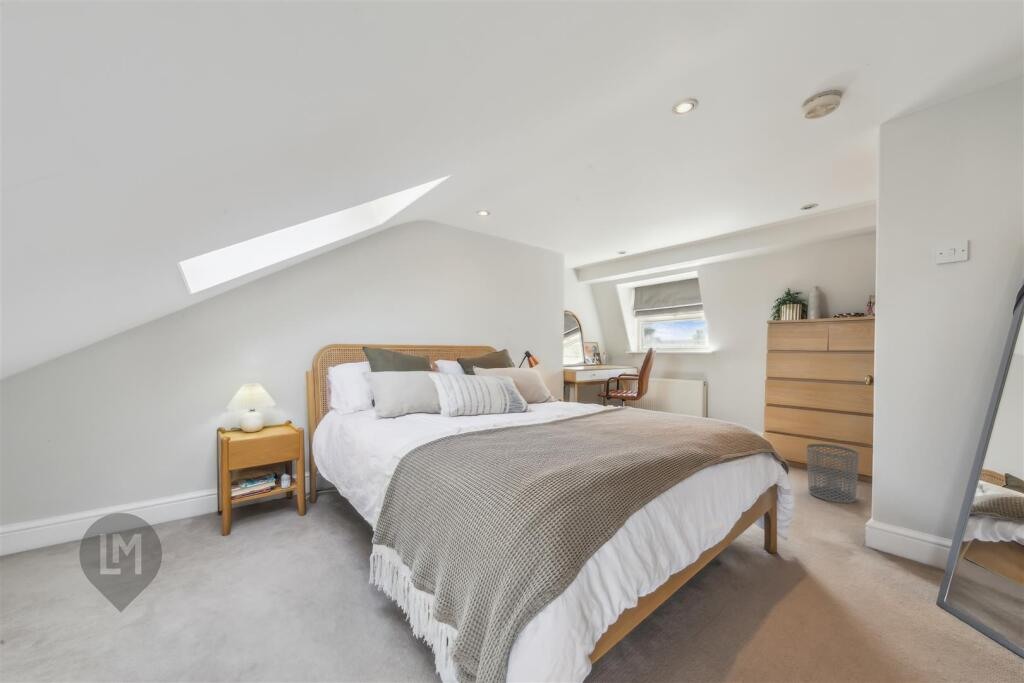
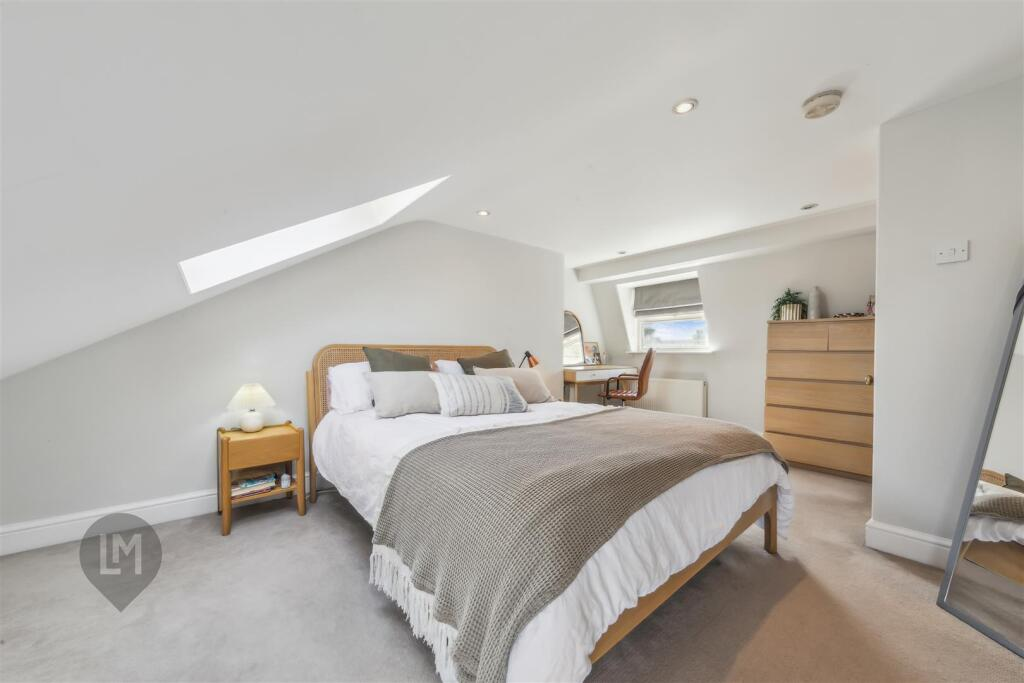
- waste bin [806,443,860,504]
